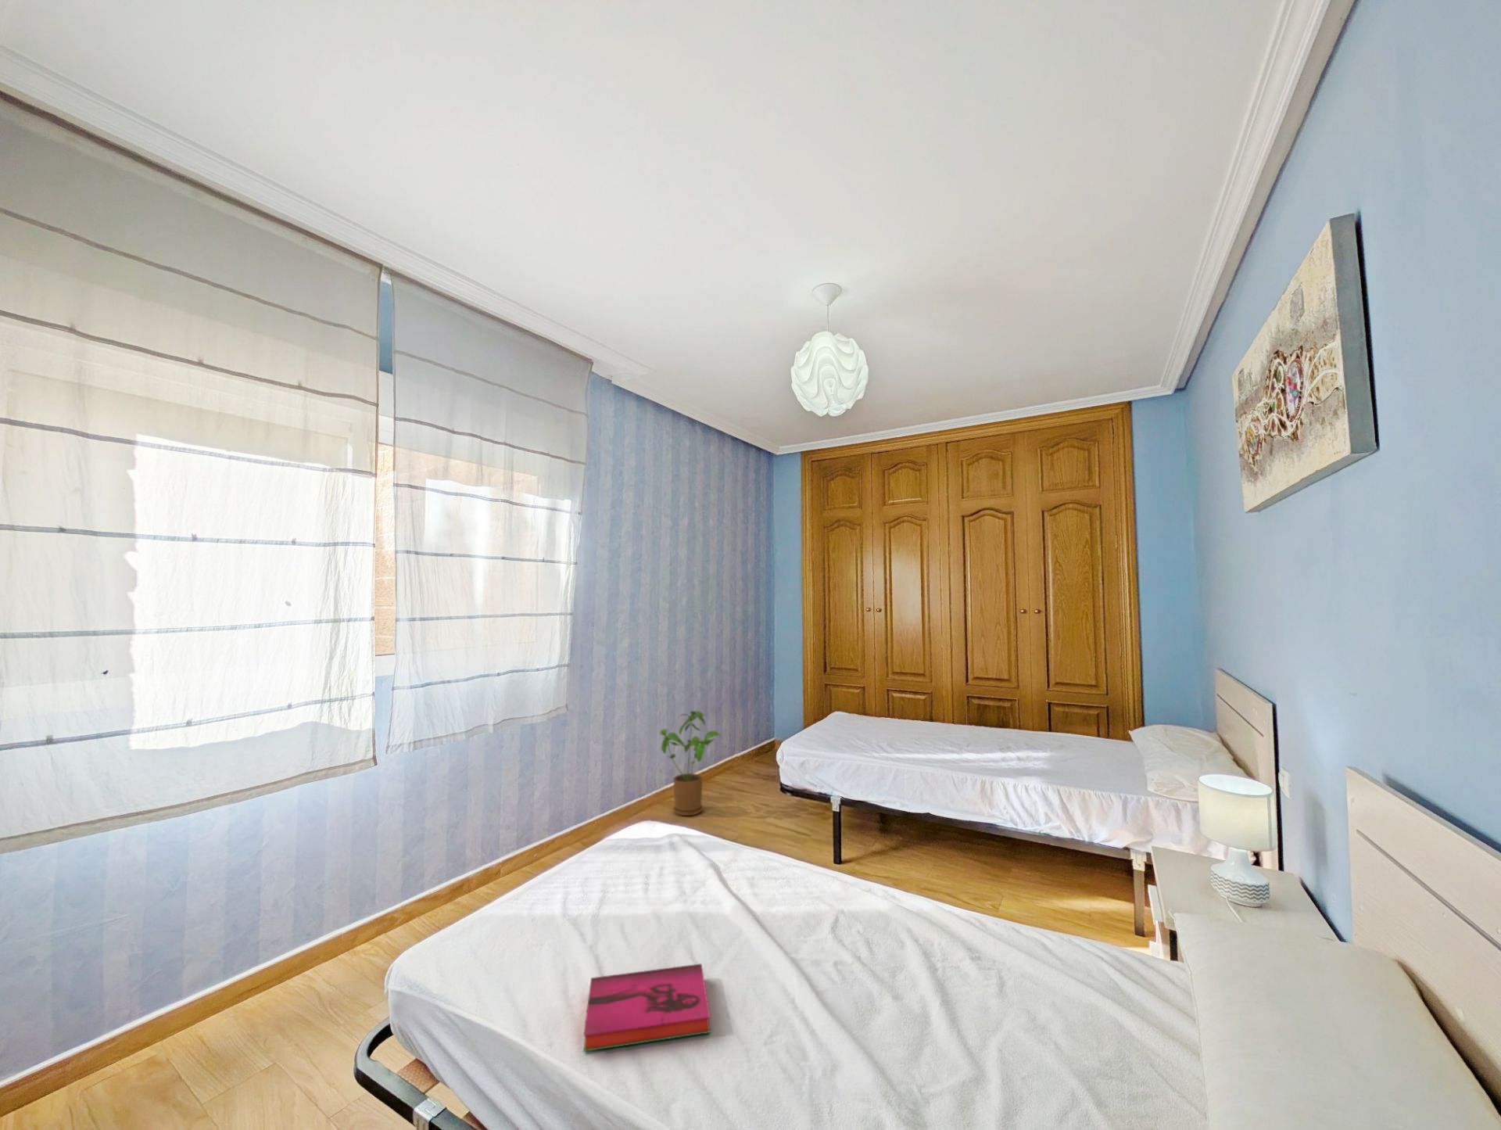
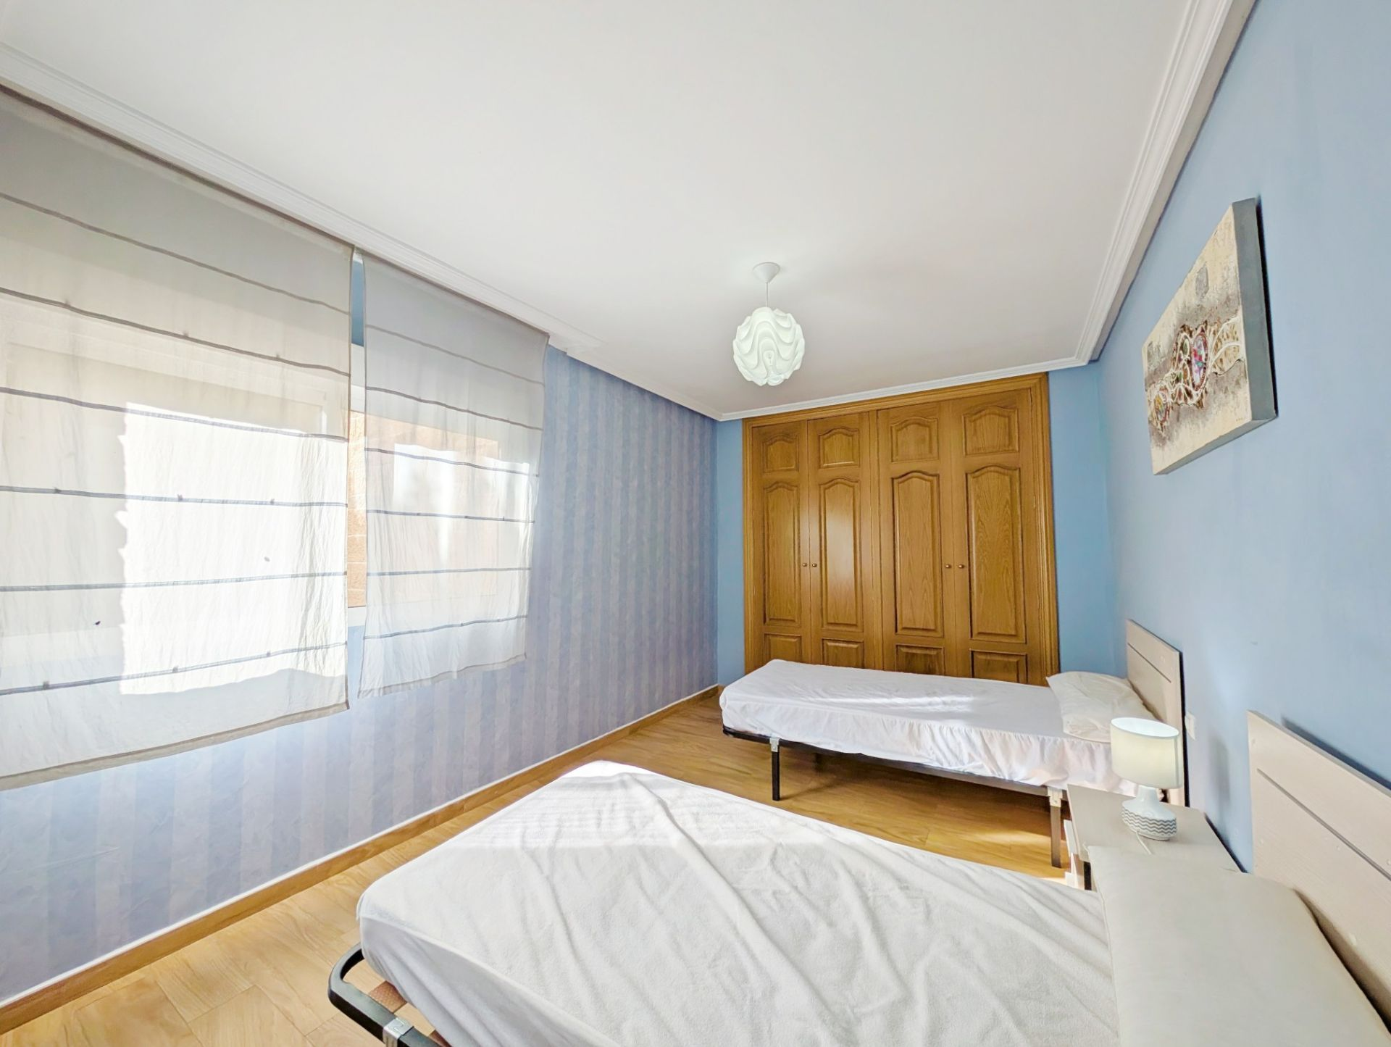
- hardback book [583,963,712,1053]
- house plant [659,710,724,817]
